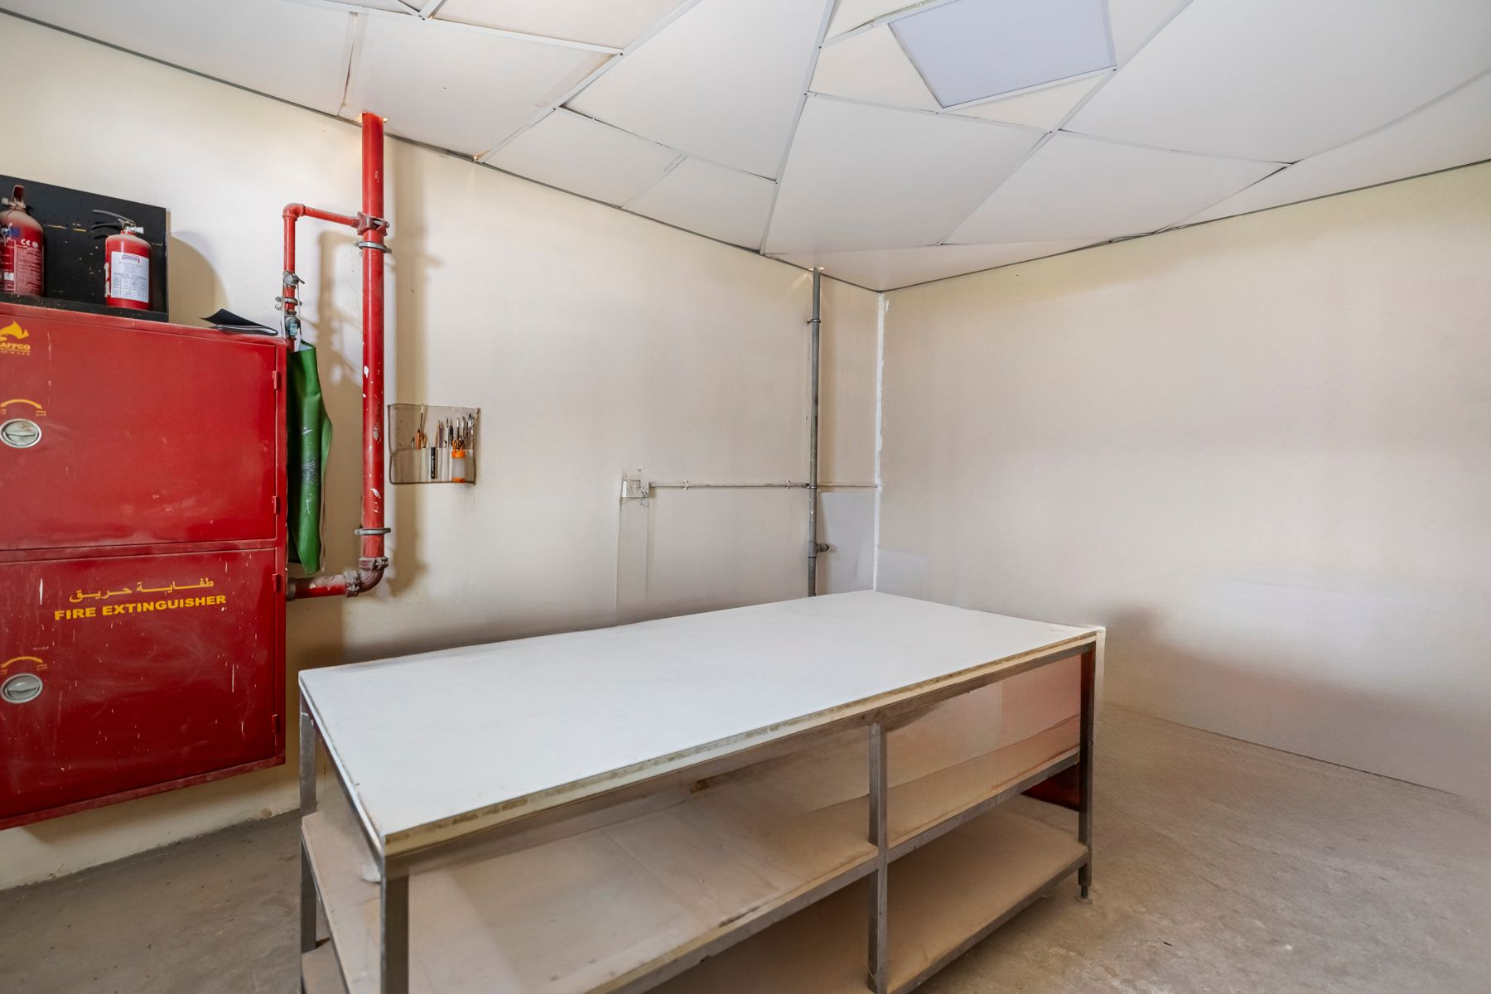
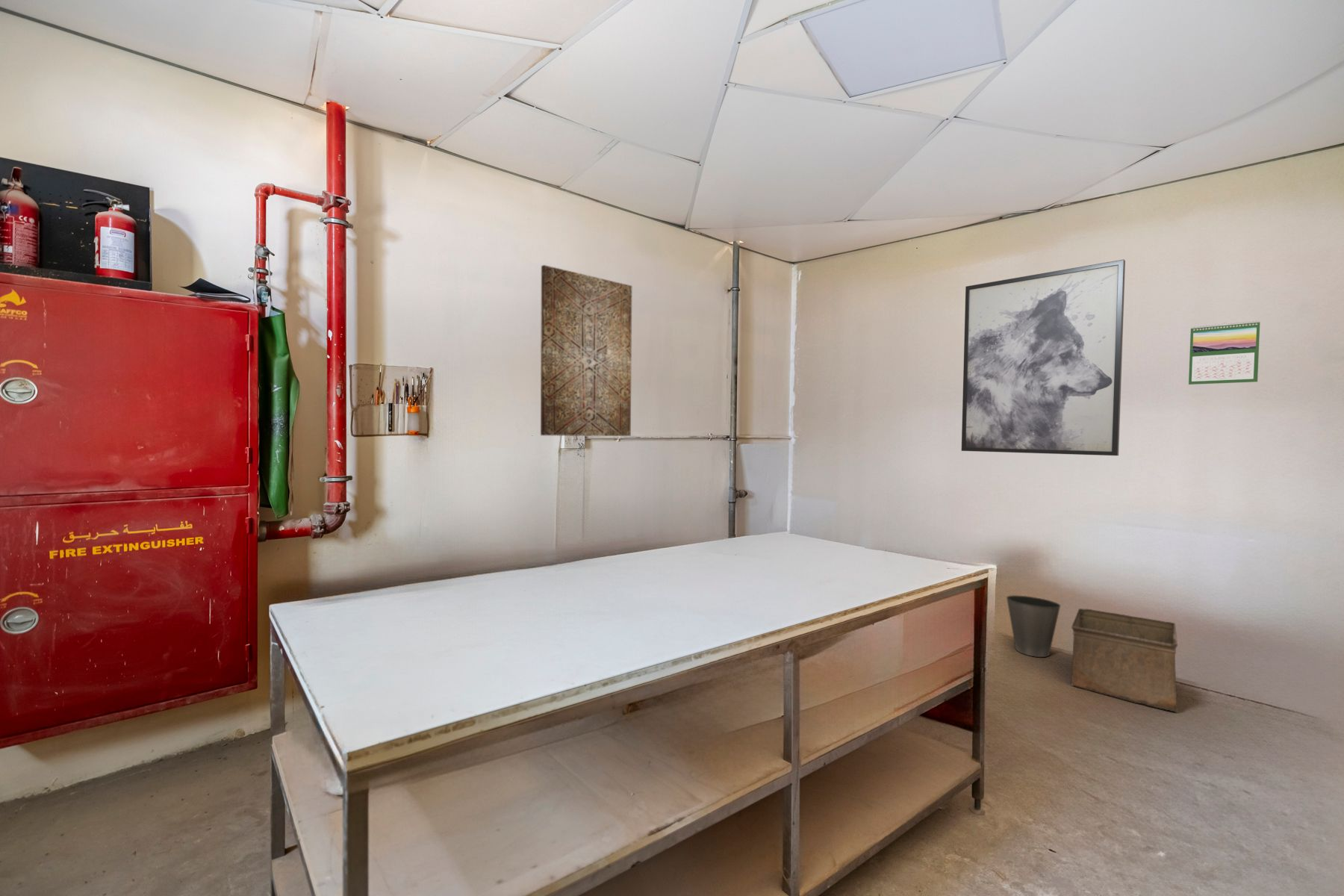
+ storage bin [1071,608,1178,712]
+ wall art [961,259,1126,456]
+ waste basket [1006,594,1062,658]
+ calendar [1188,320,1261,385]
+ wall art [540,264,632,437]
